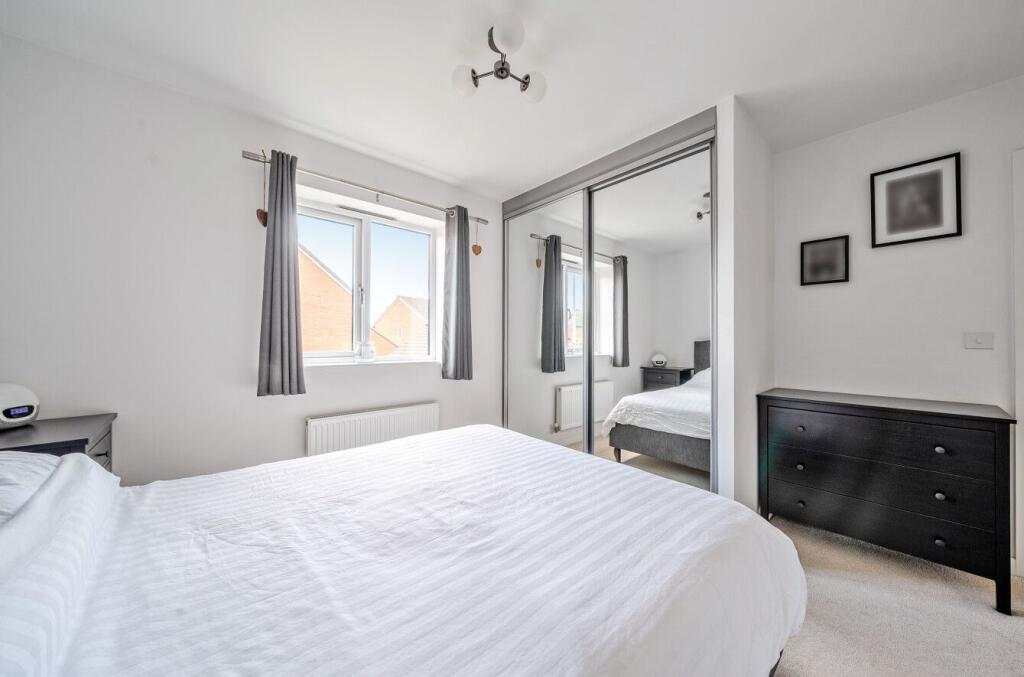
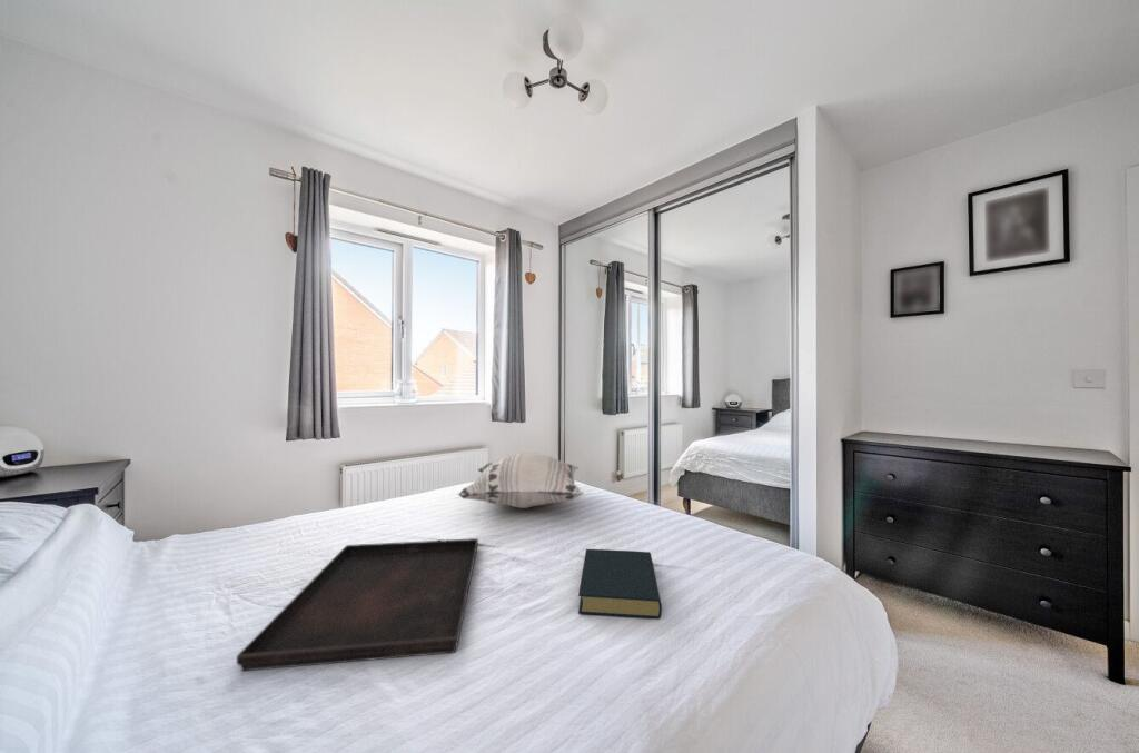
+ serving tray [236,537,479,672]
+ hardback book [577,548,663,620]
+ decorative pillow [457,453,585,509]
